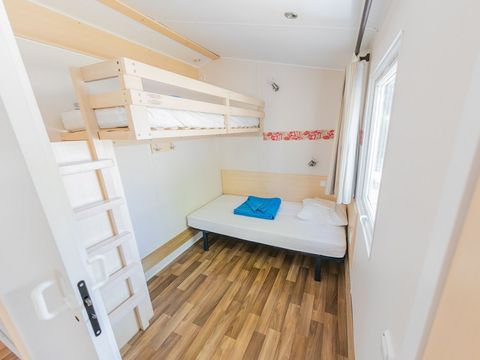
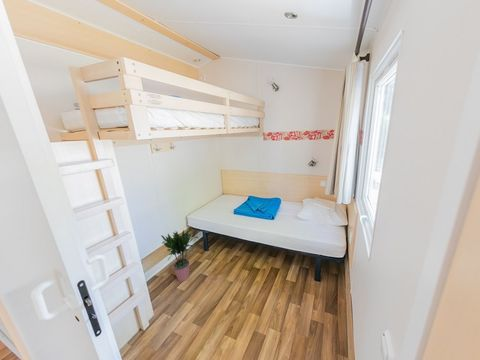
+ potted plant [160,228,199,282]
